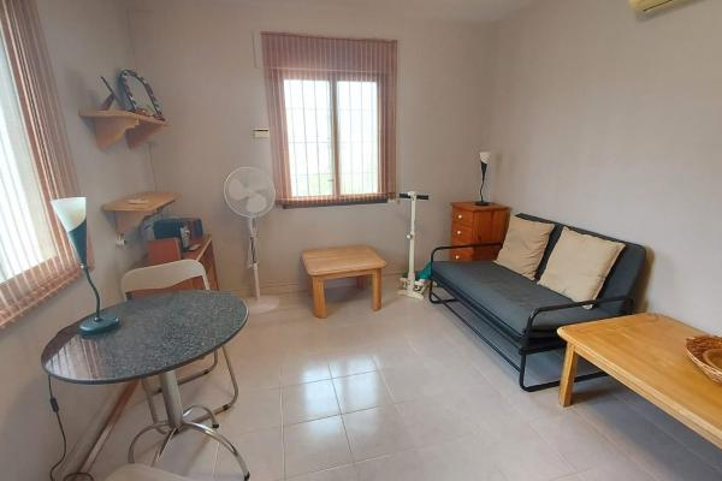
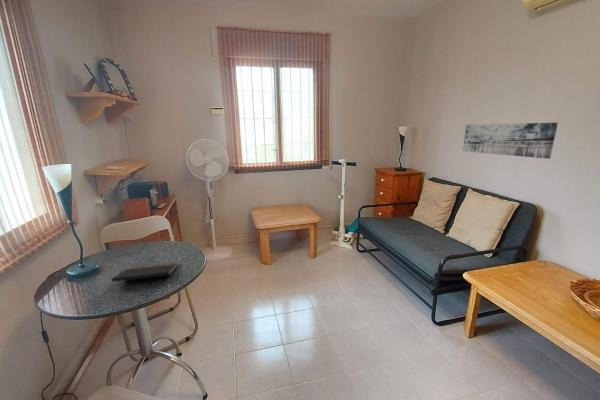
+ wall art [462,122,559,160]
+ notepad [111,262,179,283]
